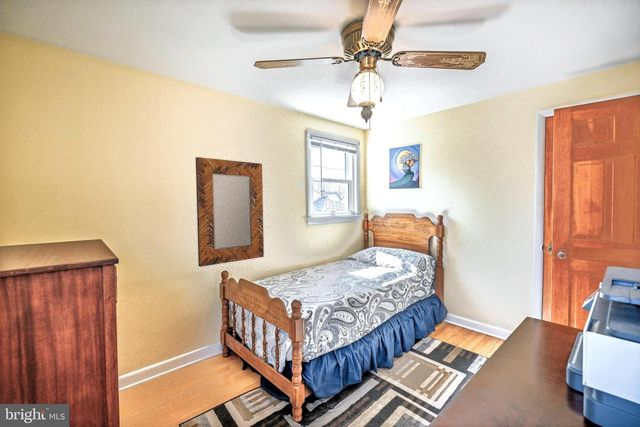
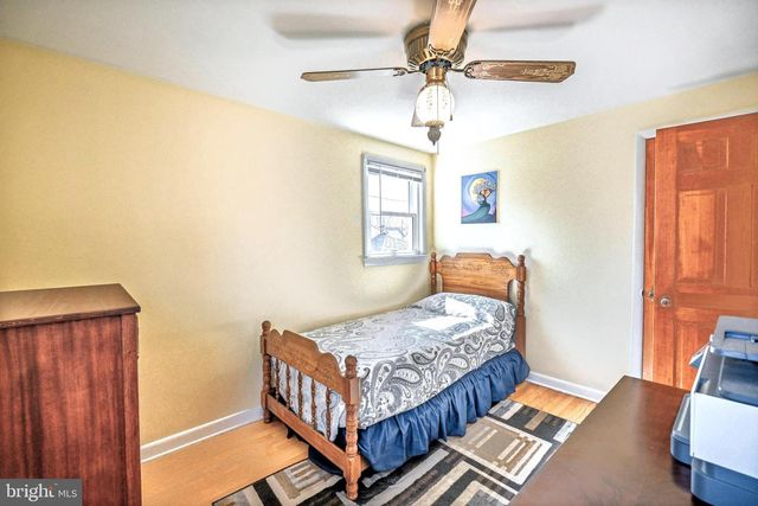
- home mirror [195,156,265,268]
